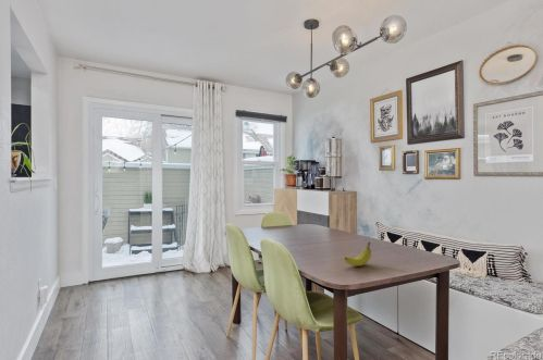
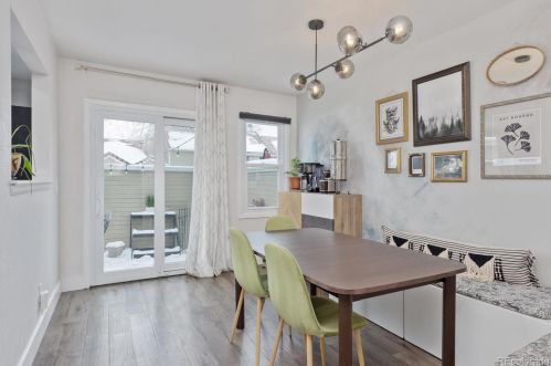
- fruit [344,240,372,268]
